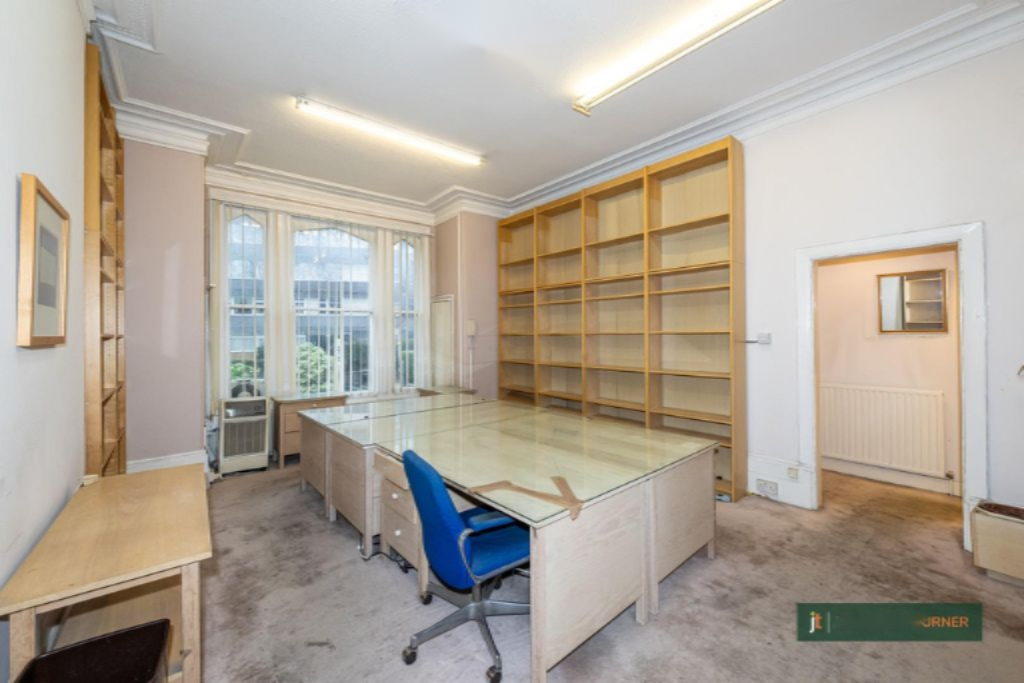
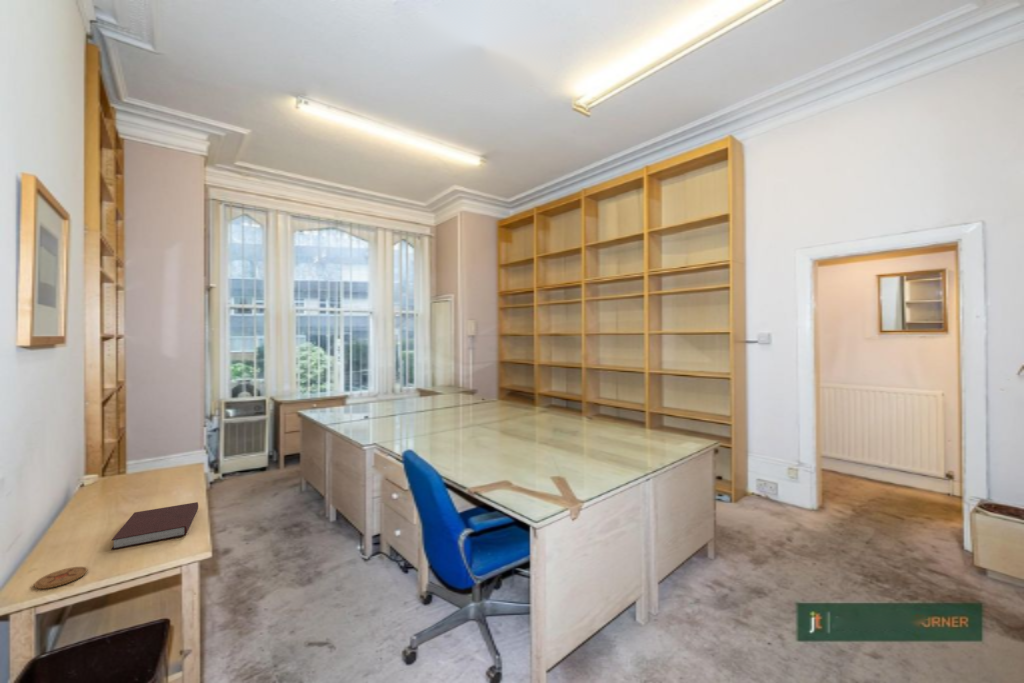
+ coaster [33,566,88,590]
+ notebook [111,501,199,550]
